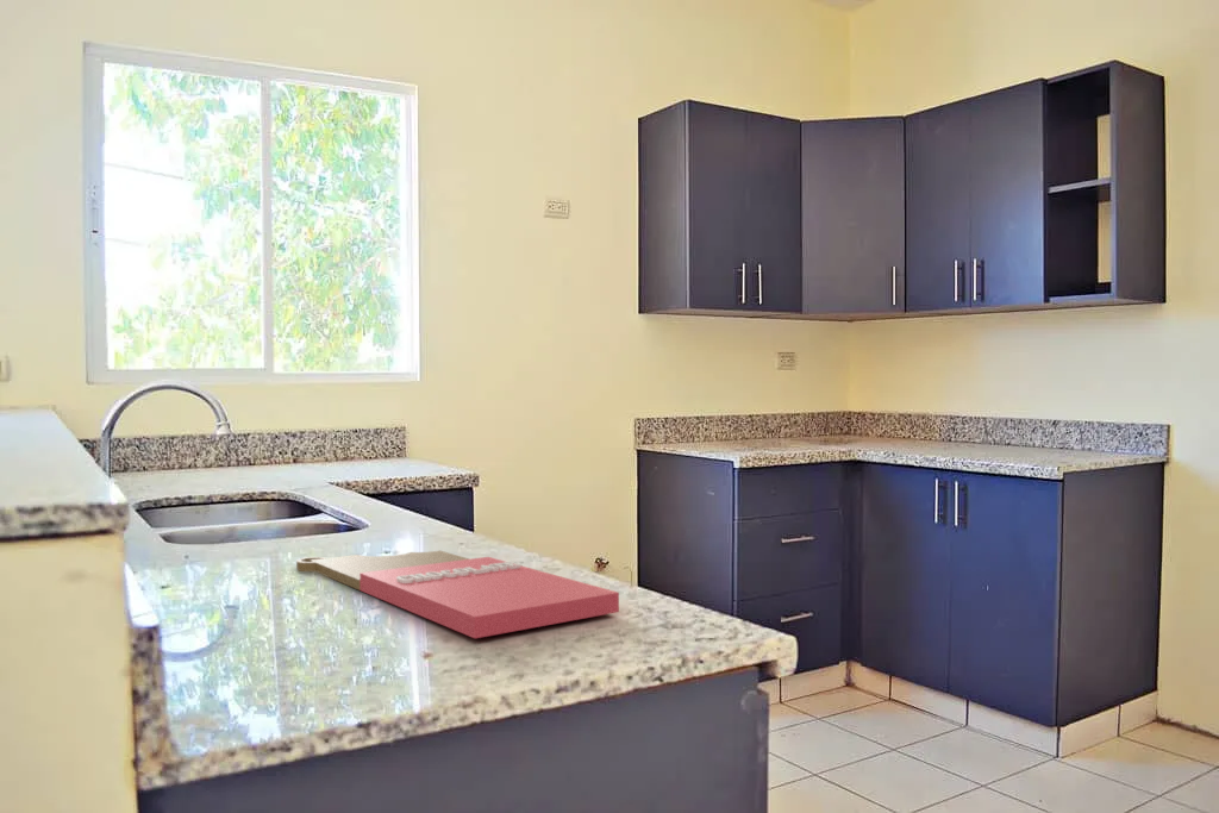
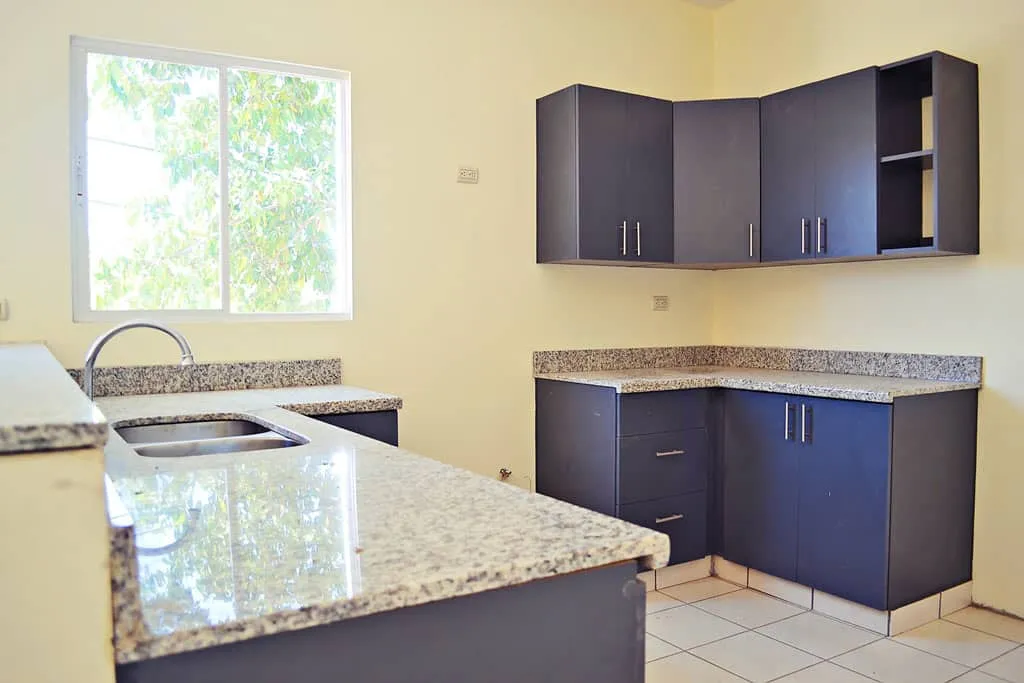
- cutting board [295,550,620,639]
